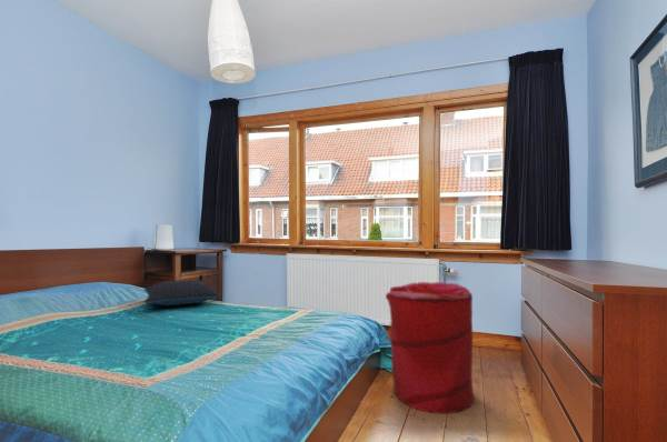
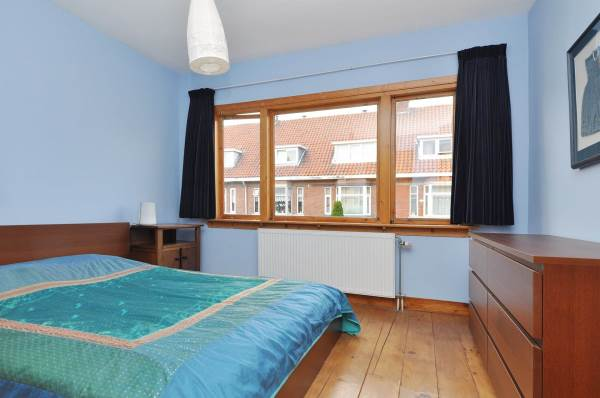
- pillow [142,279,221,308]
- laundry hamper [385,281,476,414]
